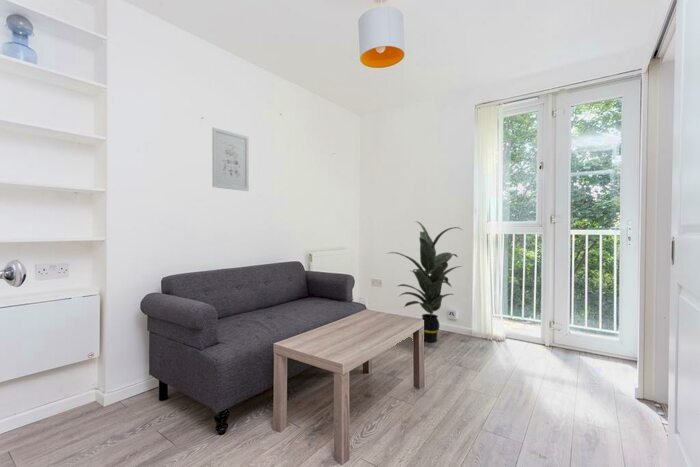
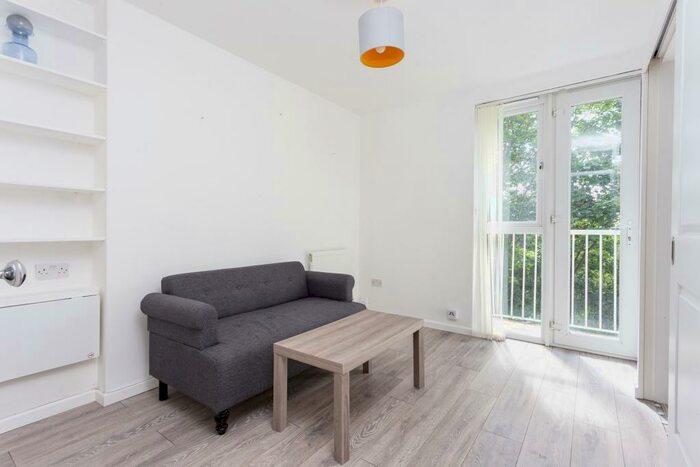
- wall art [211,126,250,192]
- indoor plant [385,220,463,343]
